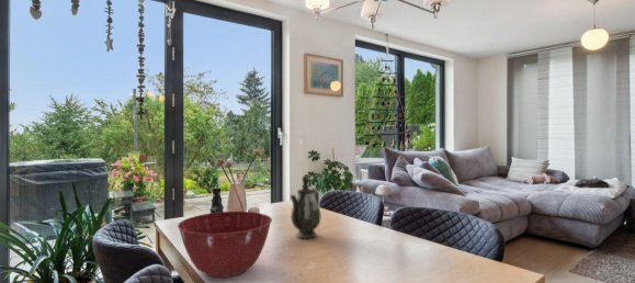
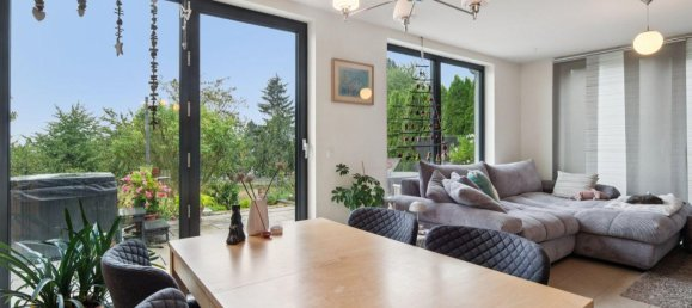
- teapot [290,174,322,239]
- mixing bowl [177,211,273,279]
